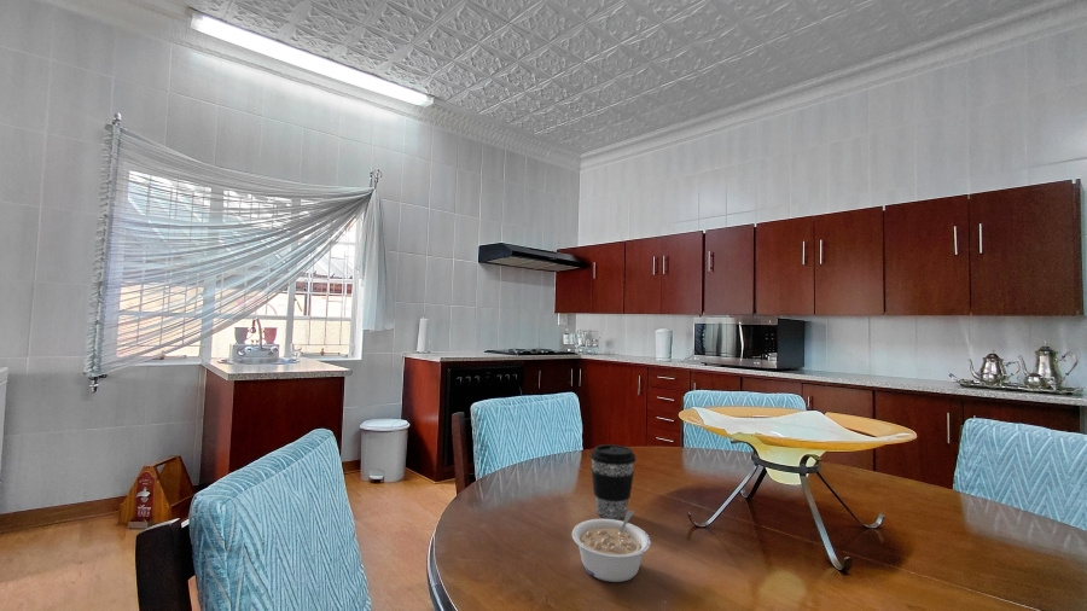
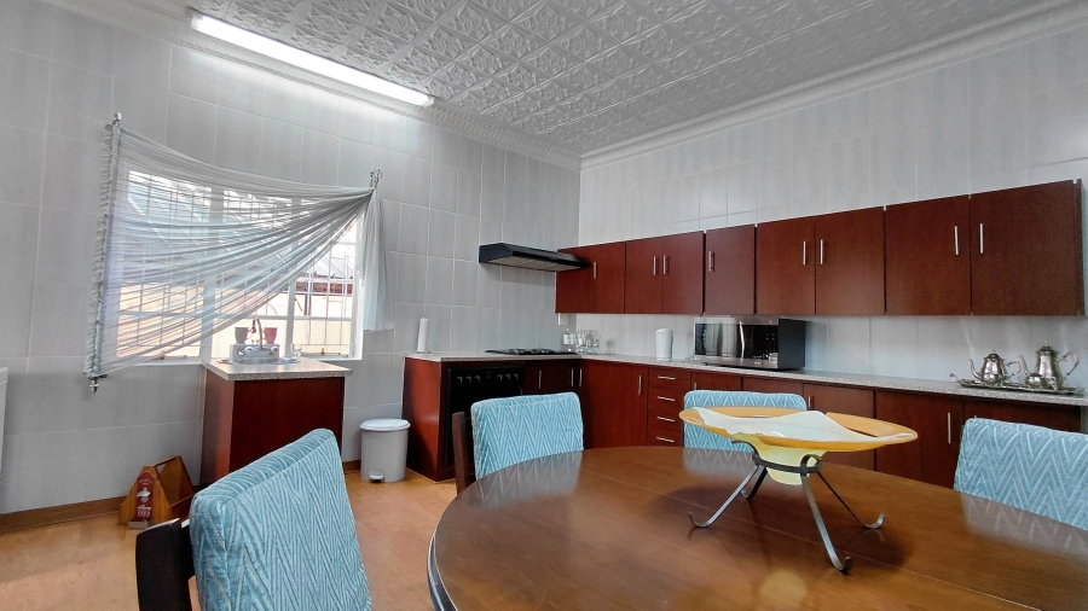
- legume [571,510,652,583]
- coffee cup [589,443,636,520]
